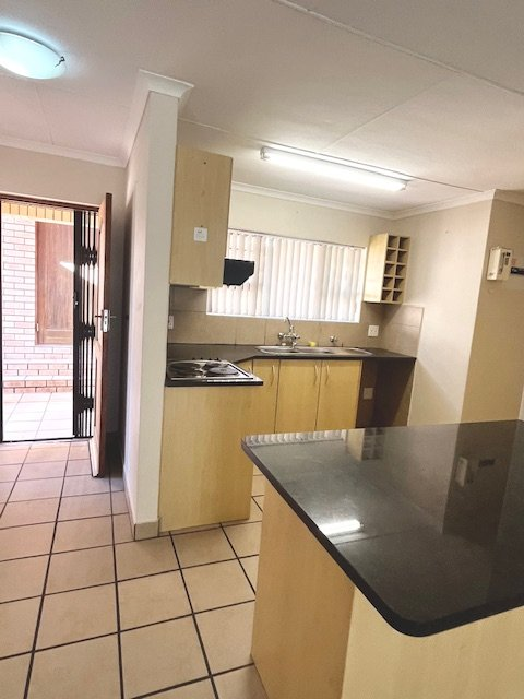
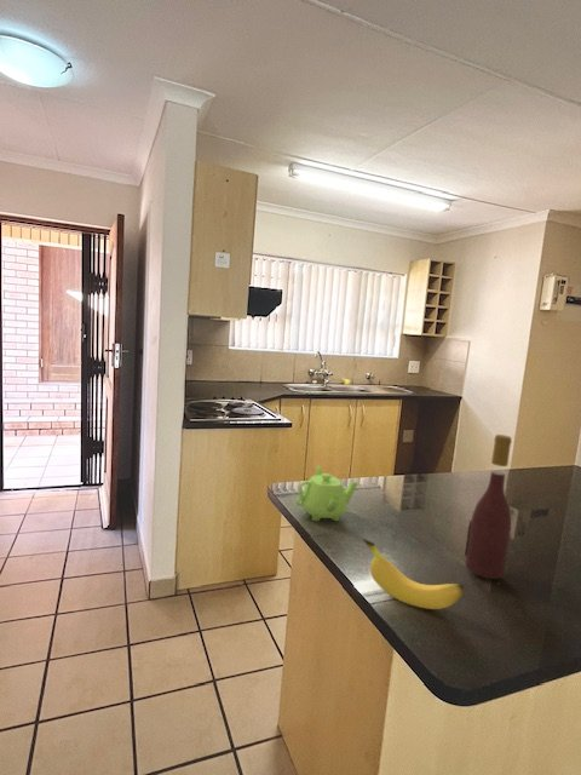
+ teapot [295,464,359,522]
+ wine bottle [464,434,513,580]
+ banana [362,538,465,610]
